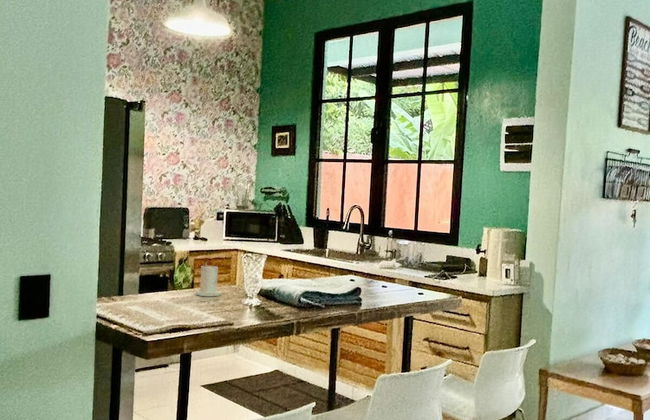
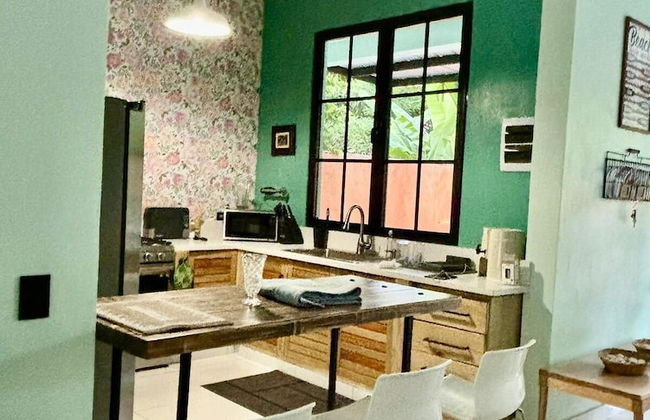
- candle [195,261,222,297]
